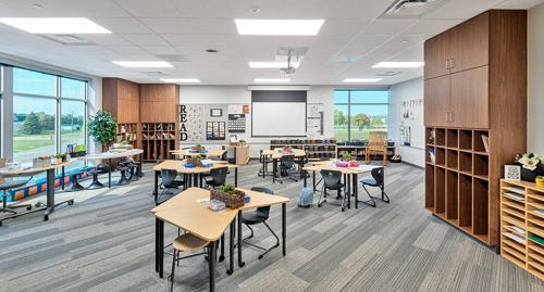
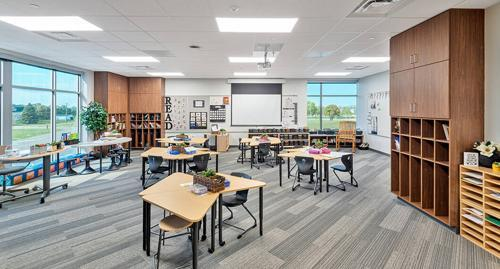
- backpack [296,187,316,208]
